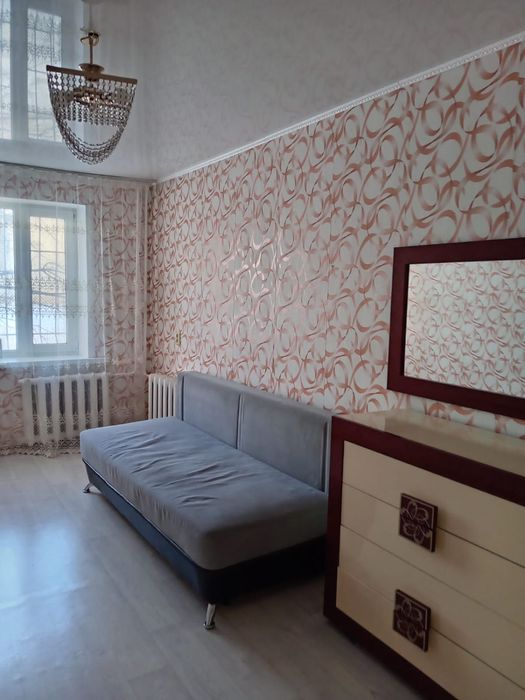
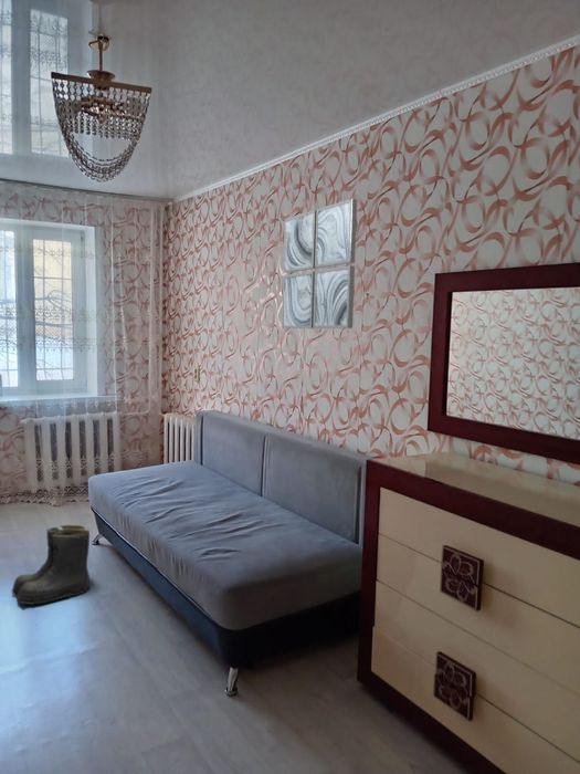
+ wall art [281,198,358,330]
+ boots [11,524,91,606]
